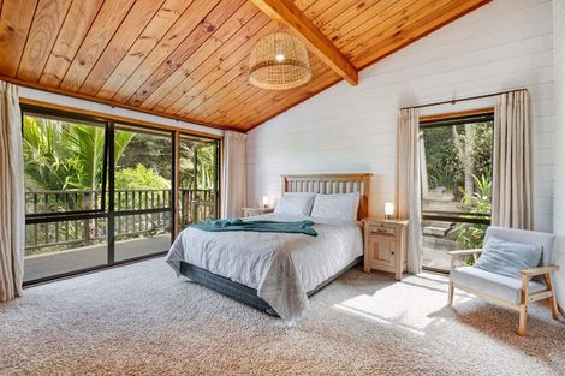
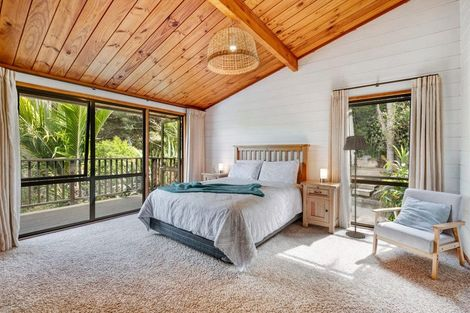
+ floor lamp [342,134,370,239]
